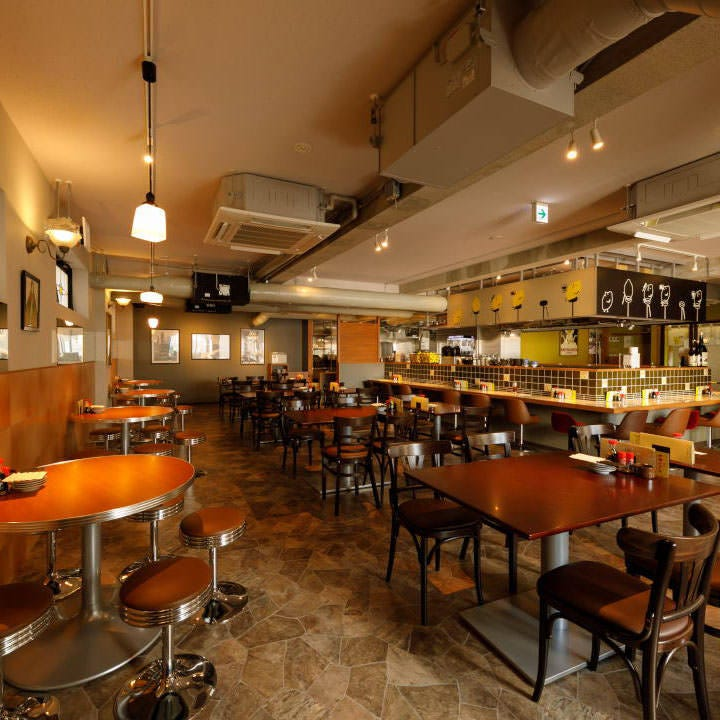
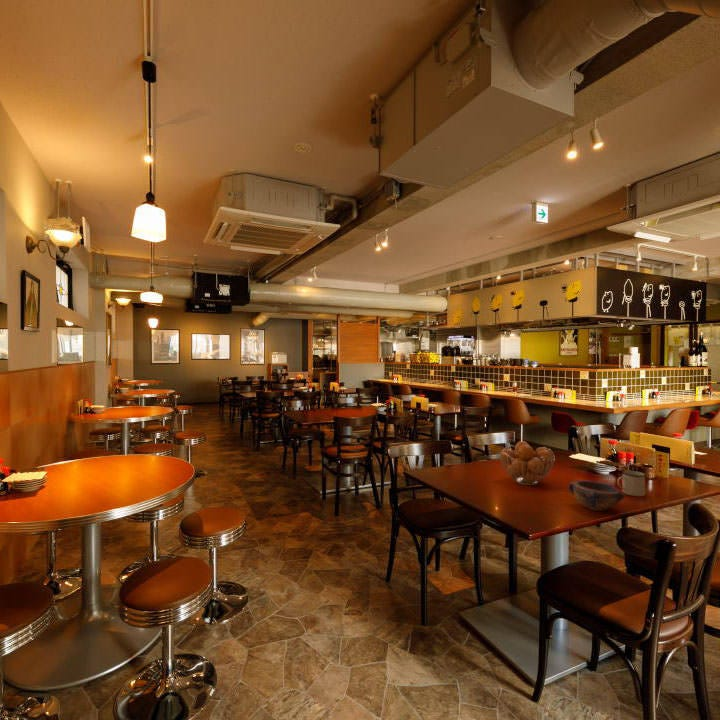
+ bowl [568,480,625,512]
+ fruit basket [498,440,556,486]
+ mug [616,469,647,497]
